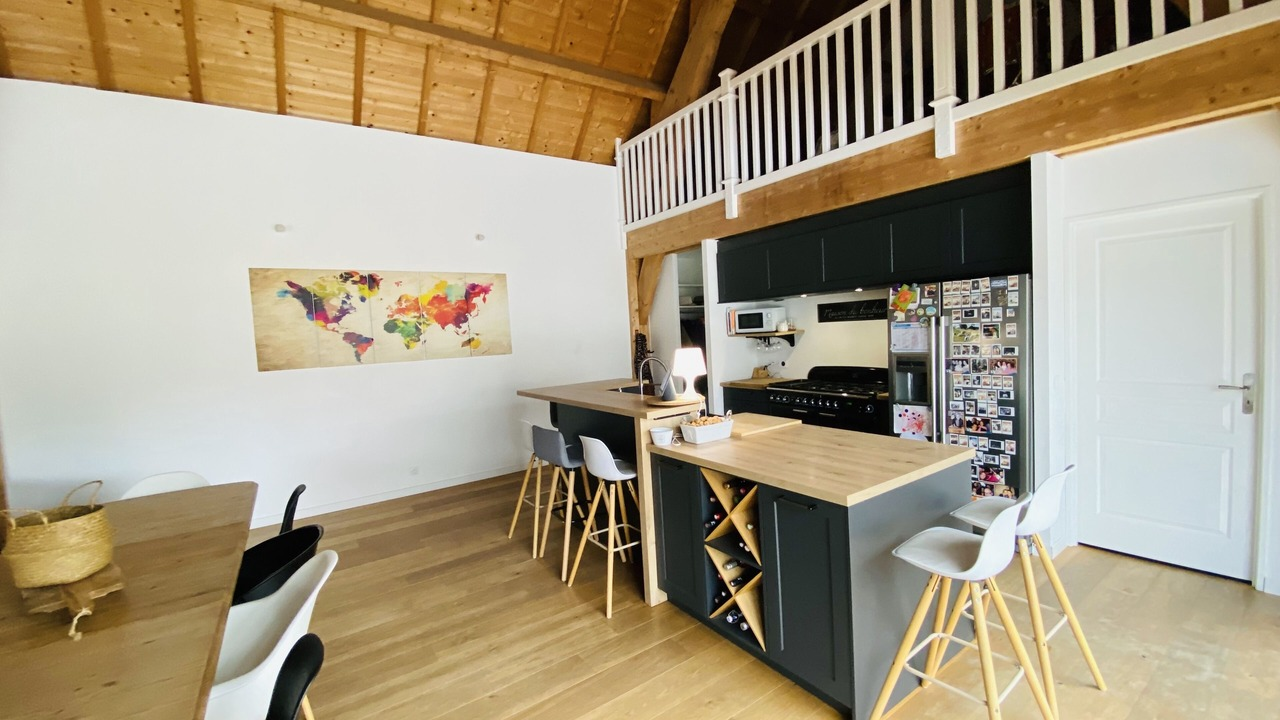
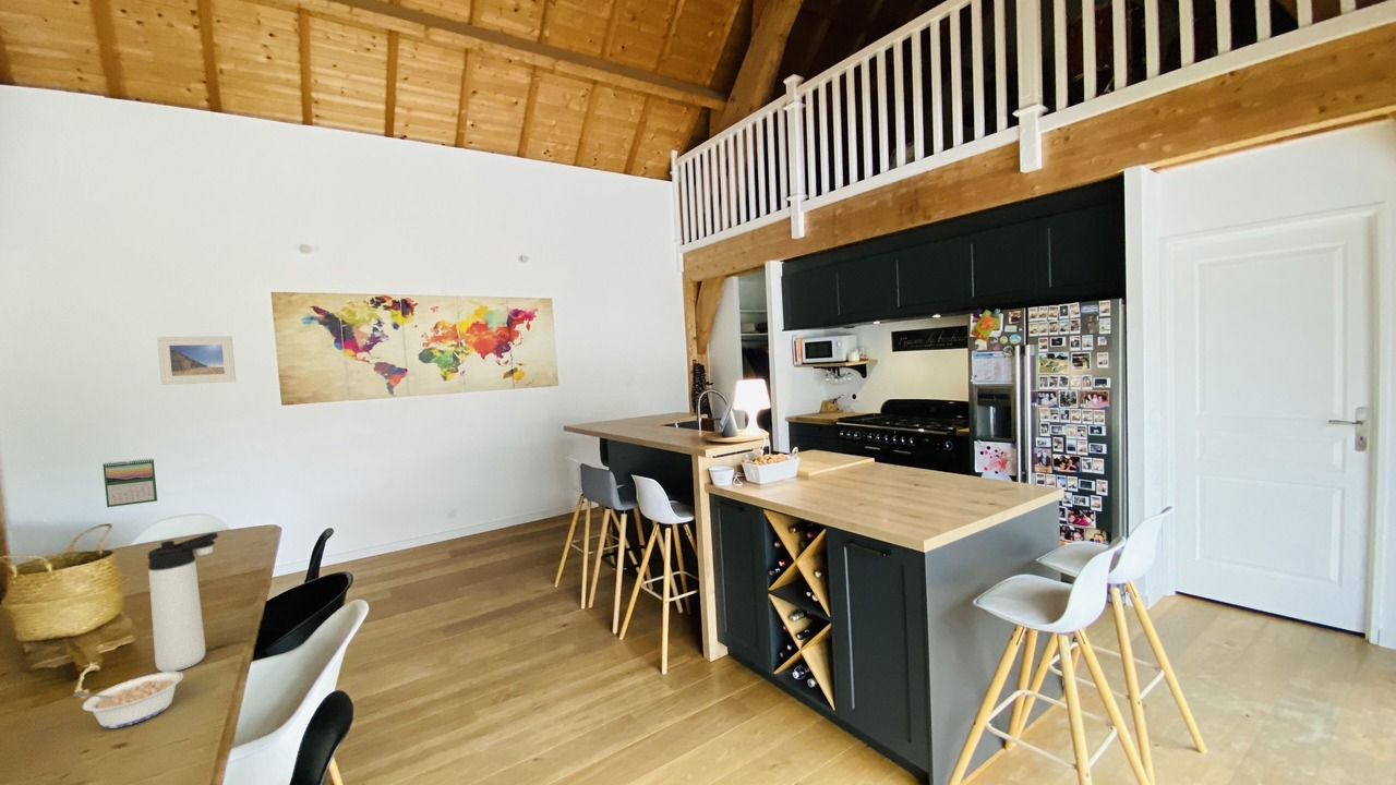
+ legume [72,671,184,729]
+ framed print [156,335,237,386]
+ calendar [101,458,158,508]
+ thermos bottle [147,531,219,673]
